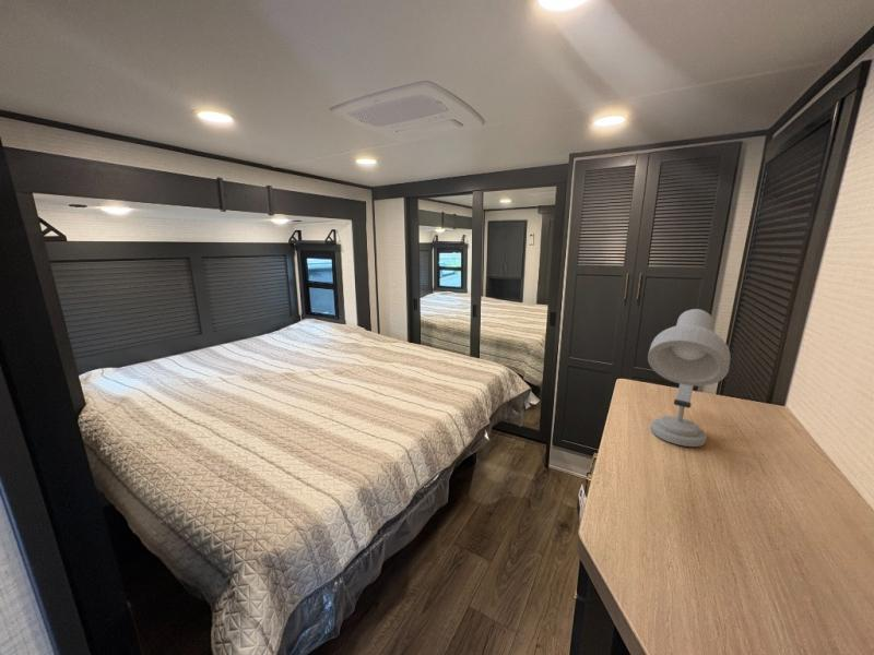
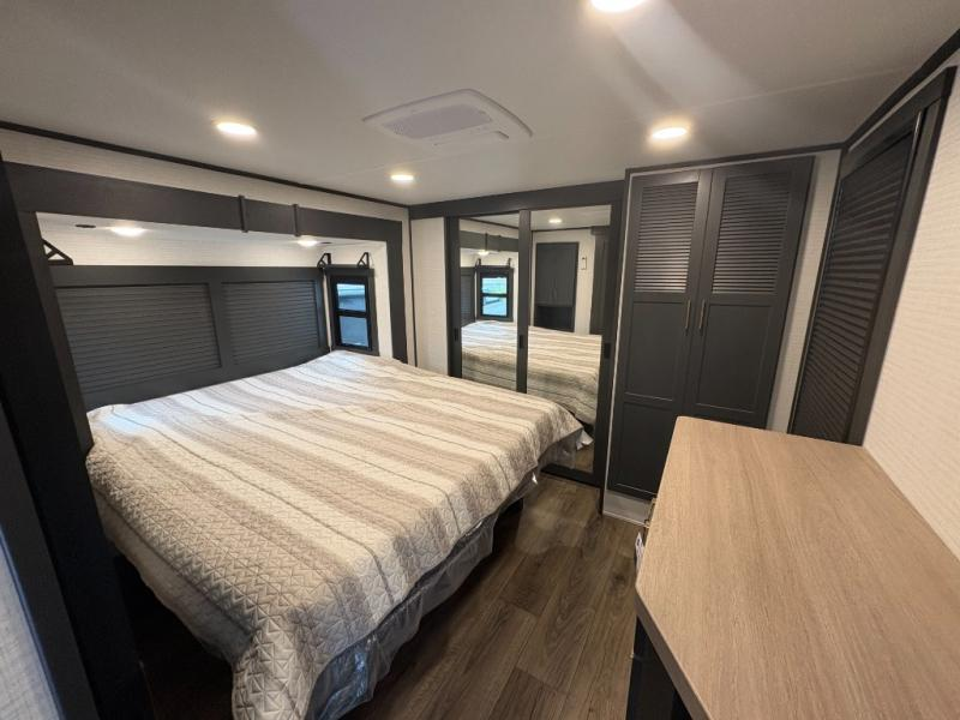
- desk lamp [647,308,731,448]
